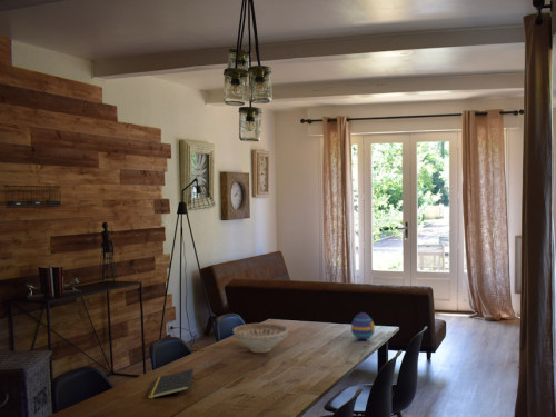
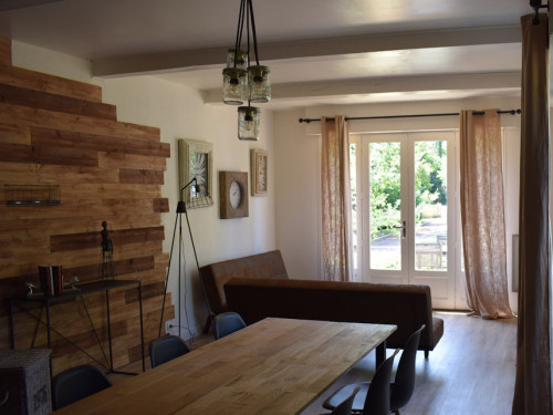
- decorative egg [350,311,376,341]
- decorative bowl [232,322,288,354]
- notepad [147,368,195,400]
